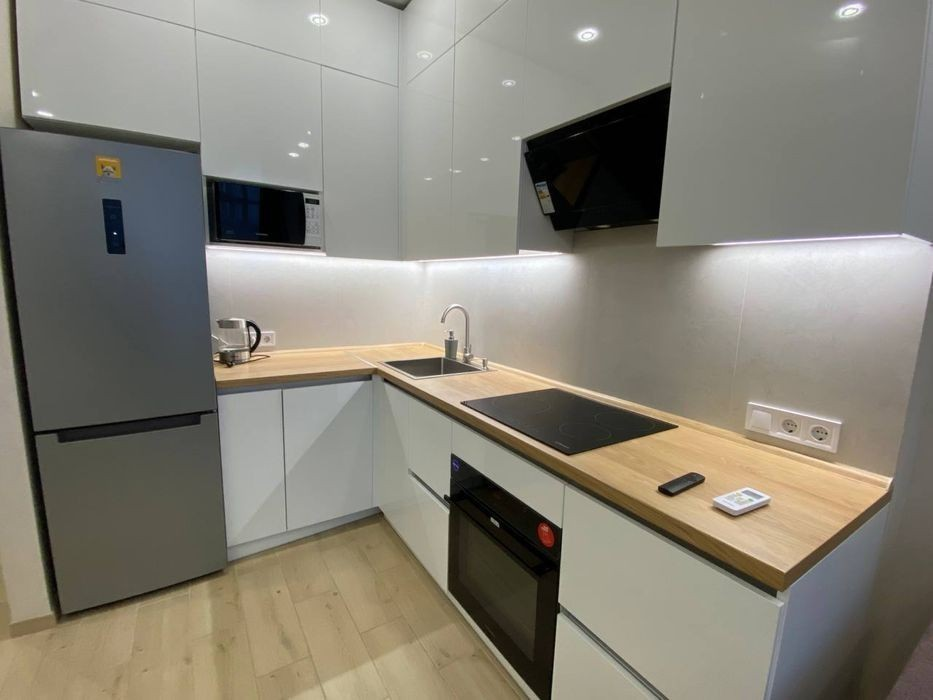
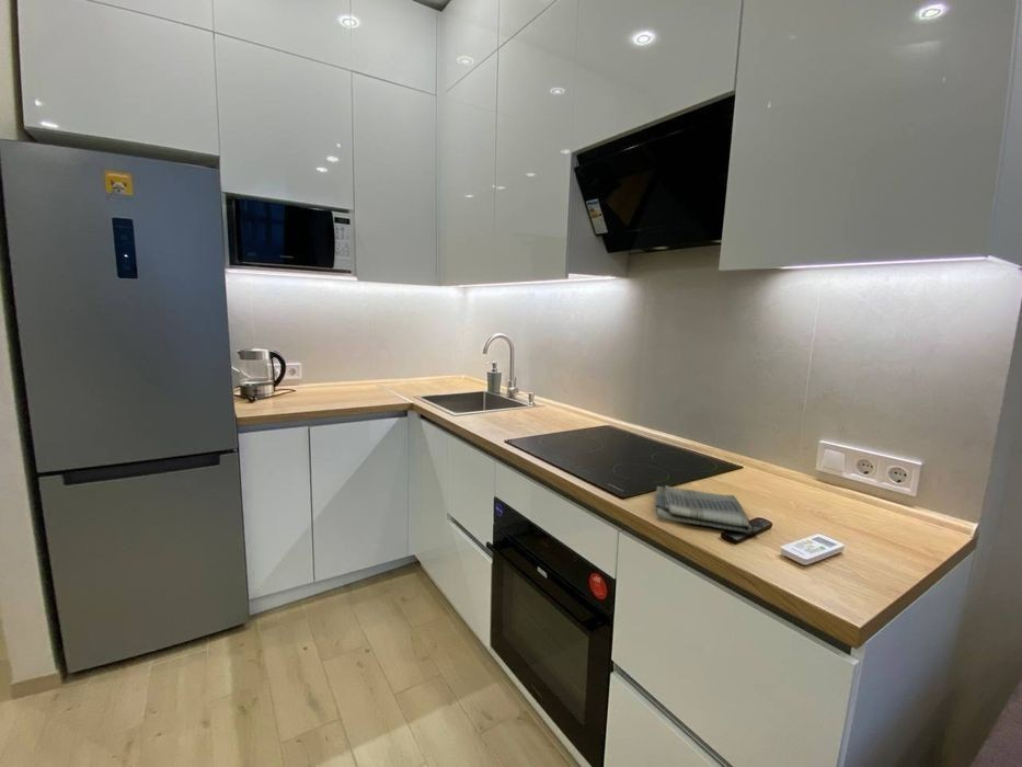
+ dish towel [653,484,754,534]
